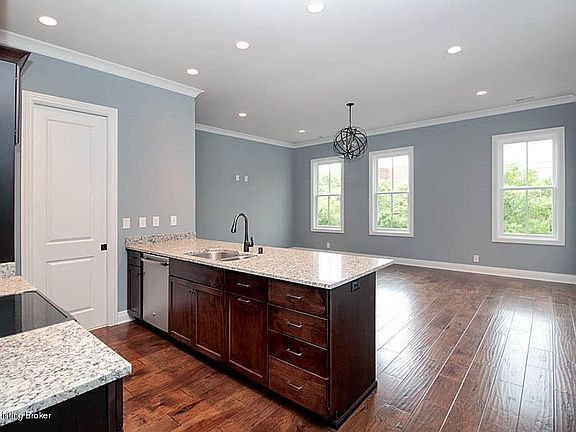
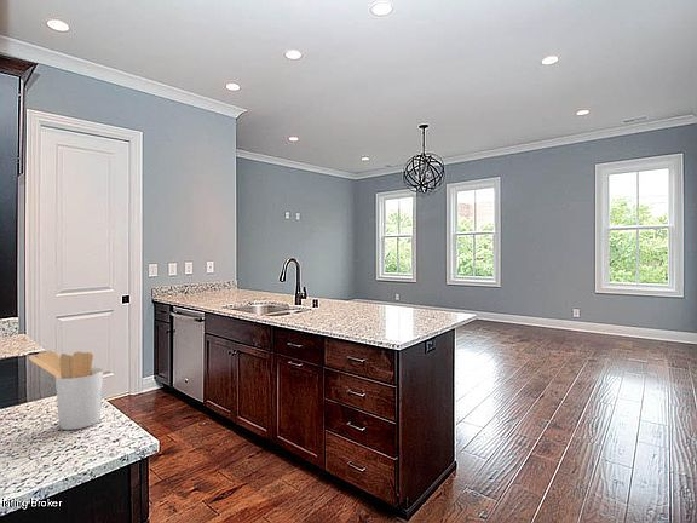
+ utensil holder [28,350,104,431]
